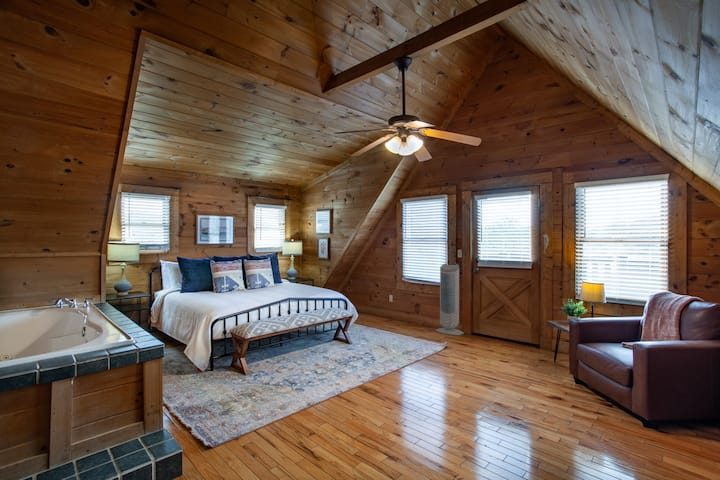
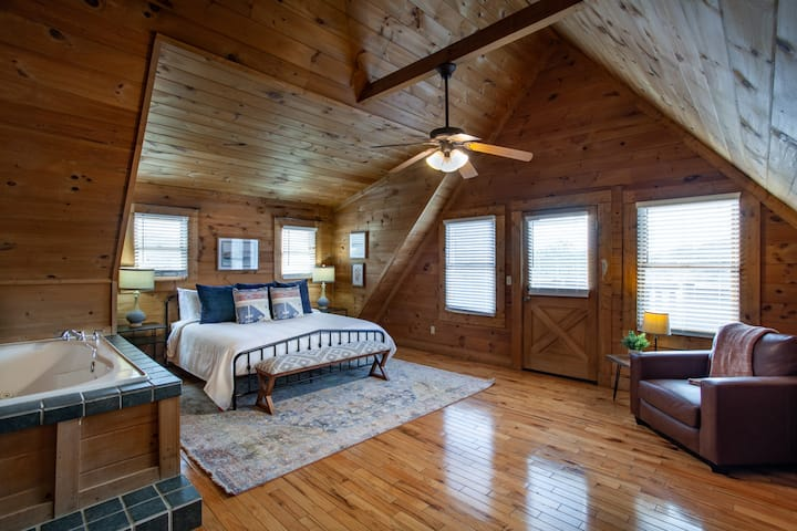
- air purifier [435,263,465,336]
